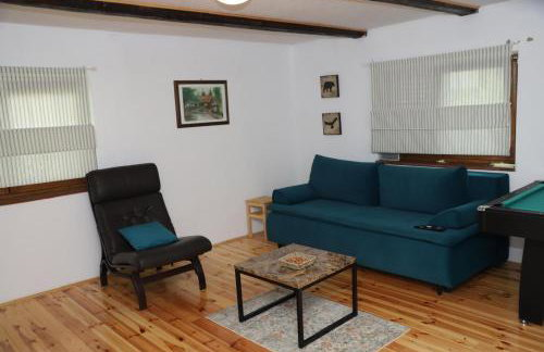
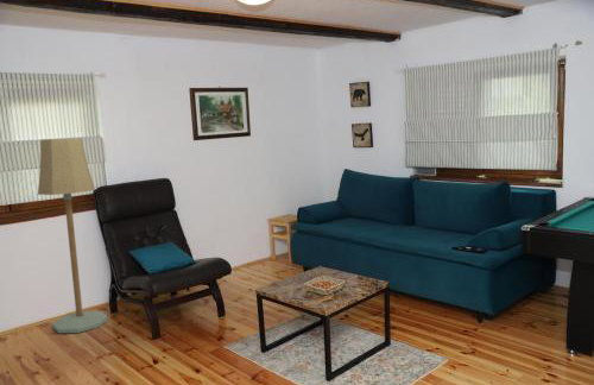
+ floor lamp [37,137,109,334]
